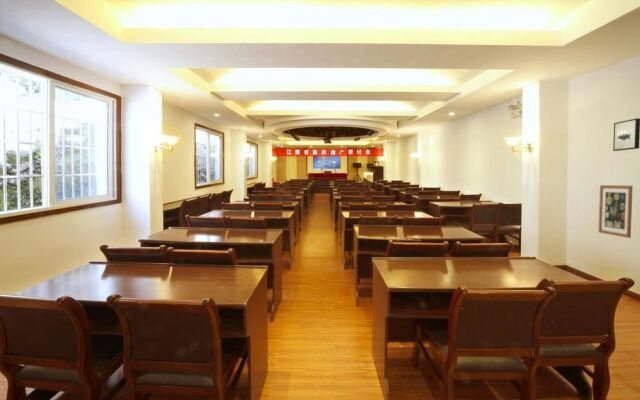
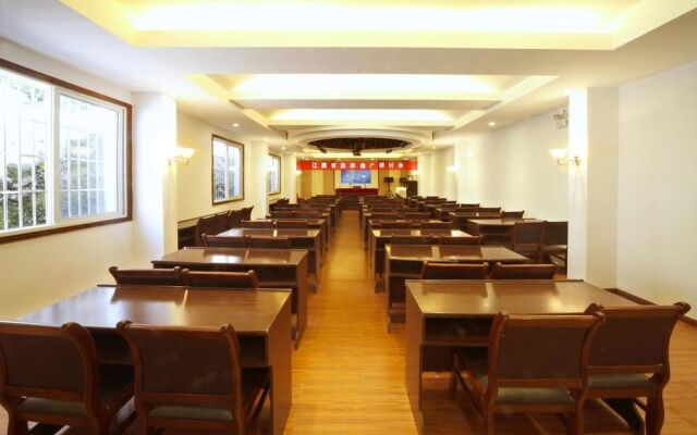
- wall art [598,184,634,239]
- wall art [612,117,640,152]
